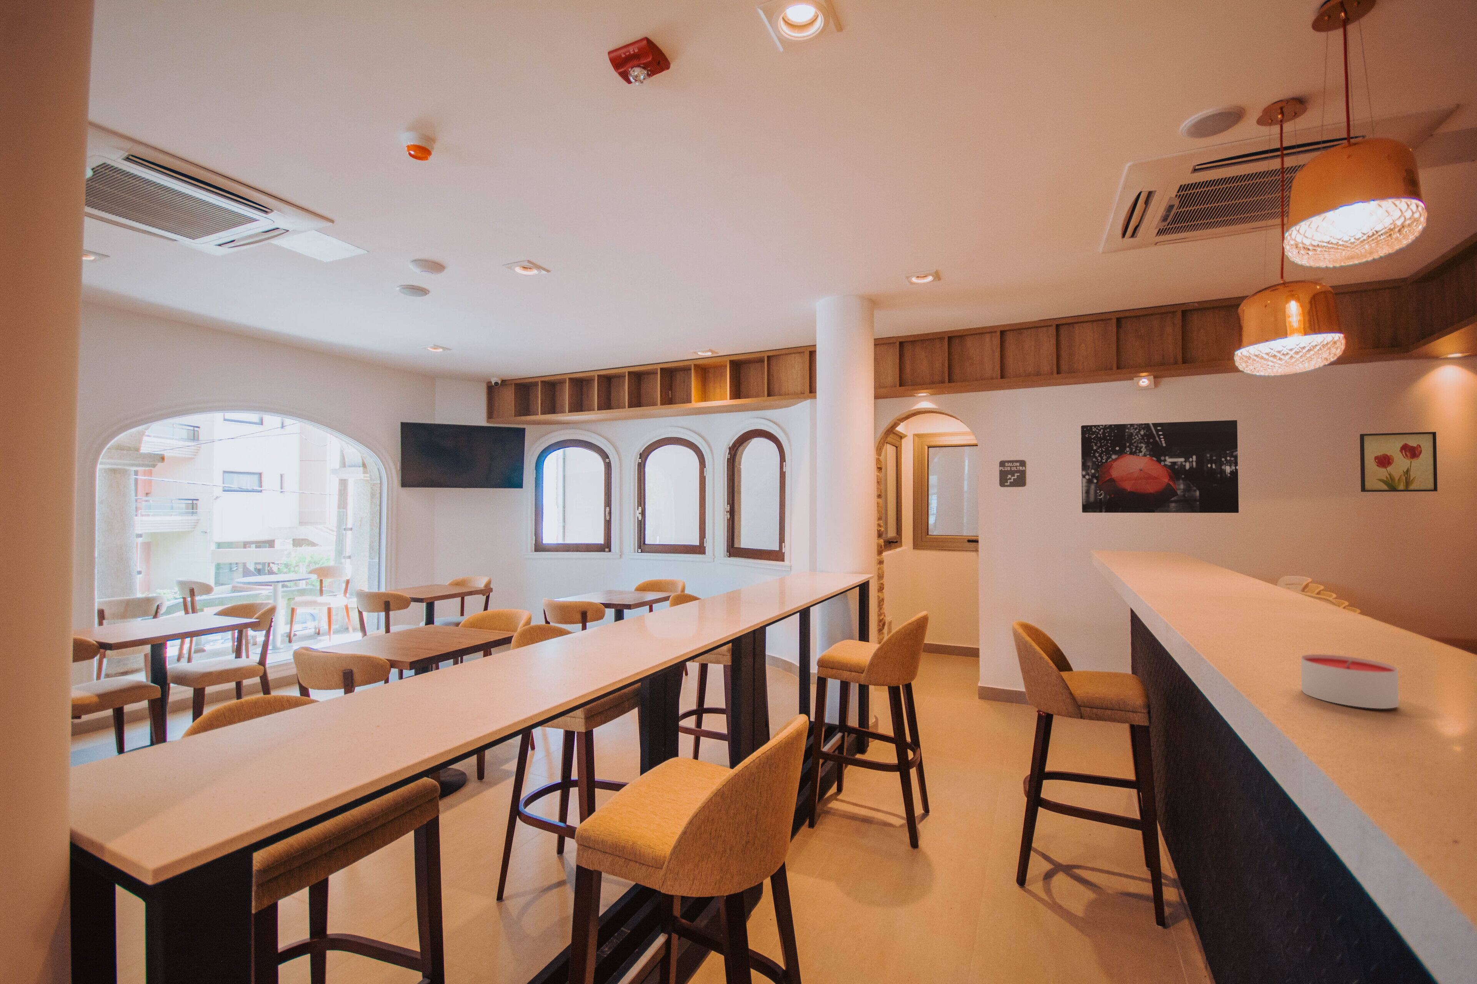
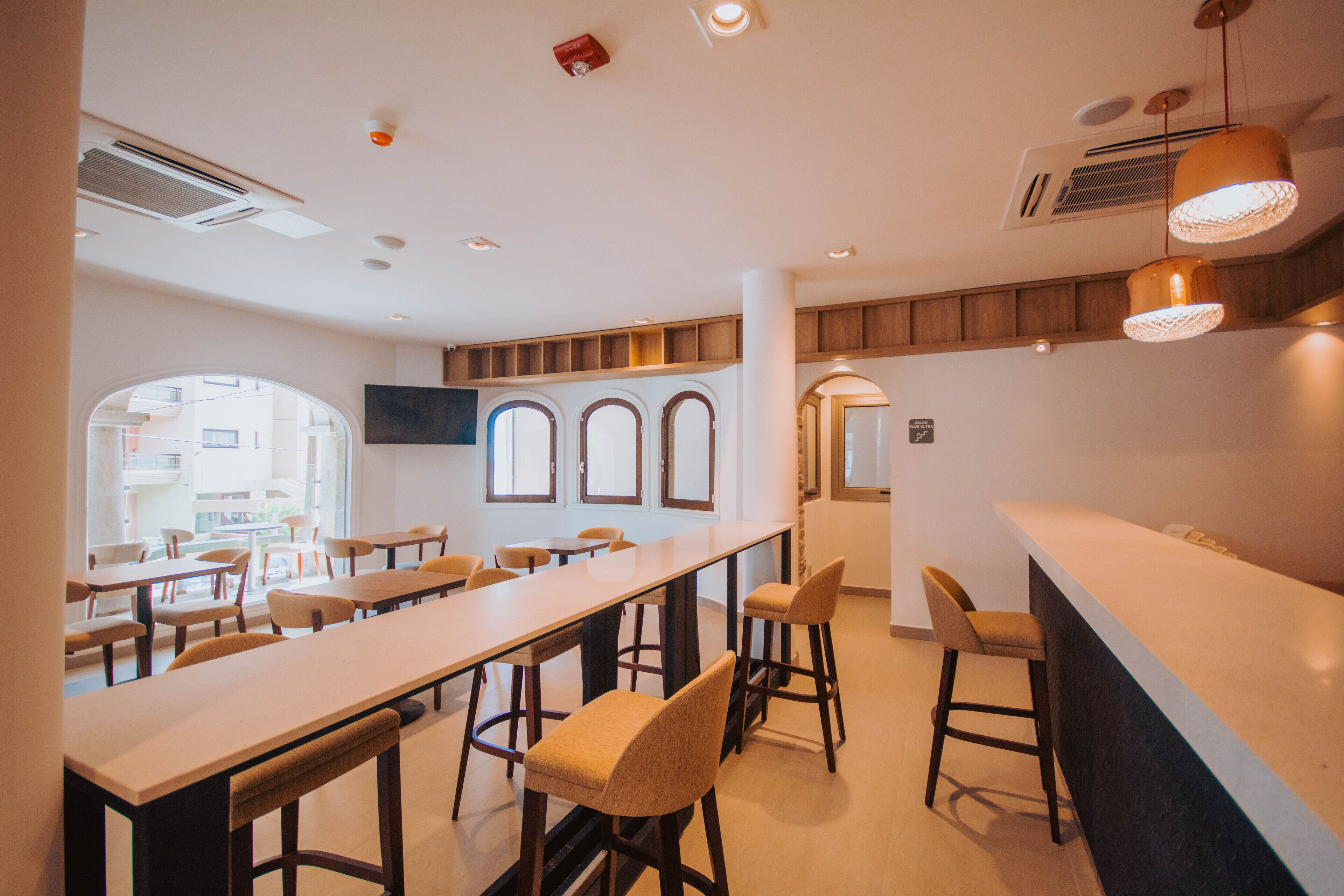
- wall art [1359,432,1437,492]
- wall art [1080,420,1239,513]
- candle [1301,653,1399,709]
